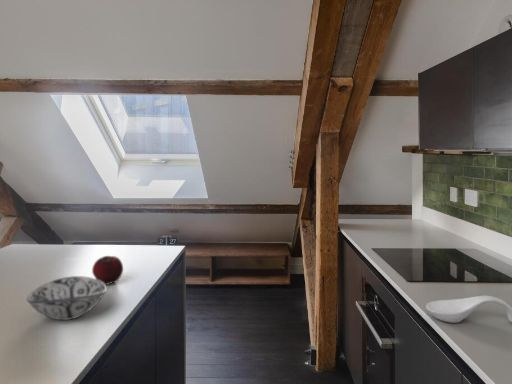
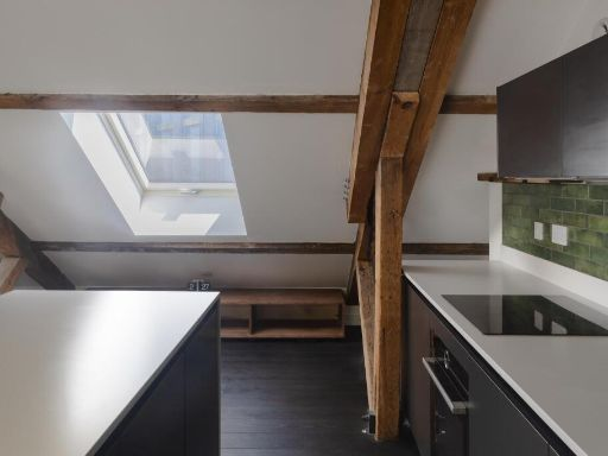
- spoon rest [425,295,512,324]
- fruit [91,255,124,286]
- decorative bowl [26,275,108,321]
